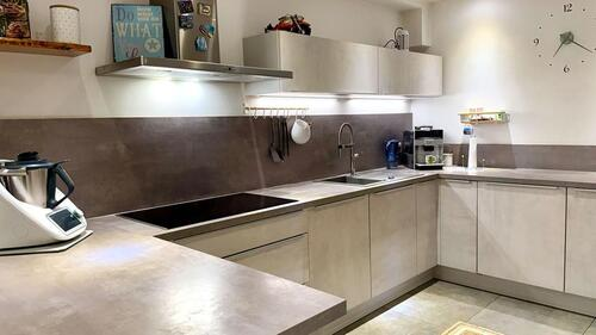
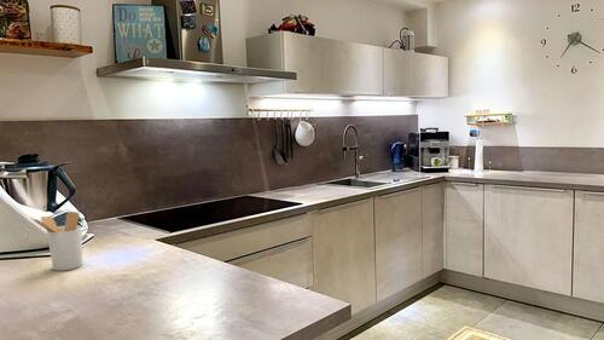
+ utensil holder [29,211,83,272]
